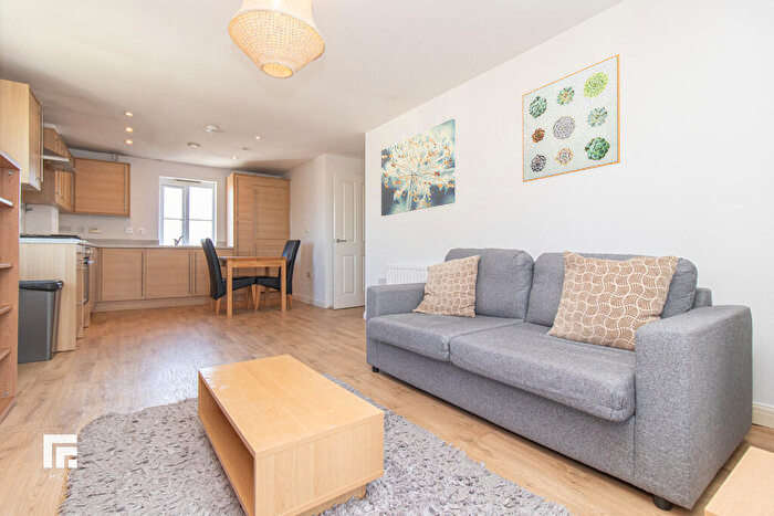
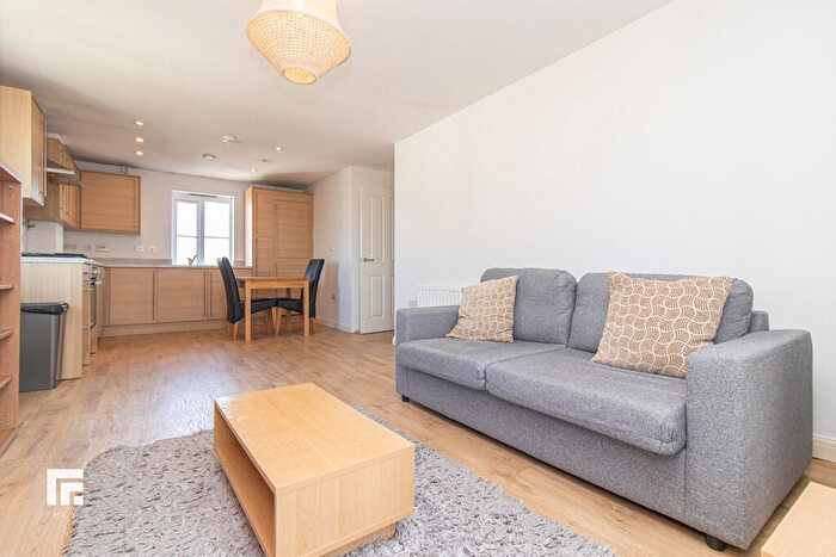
- wall art [521,53,621,183]
- wall art [380,118,457,217]
